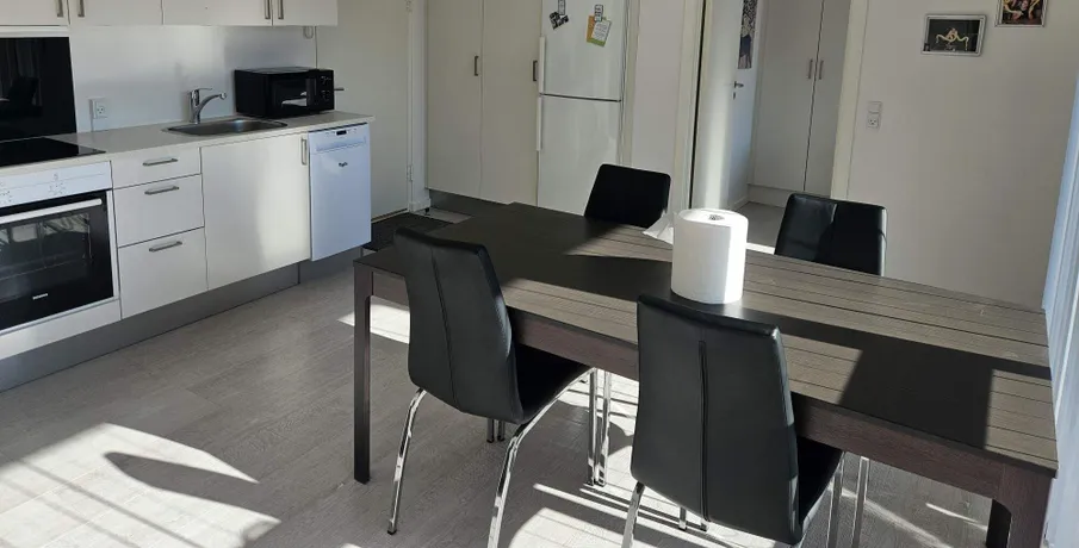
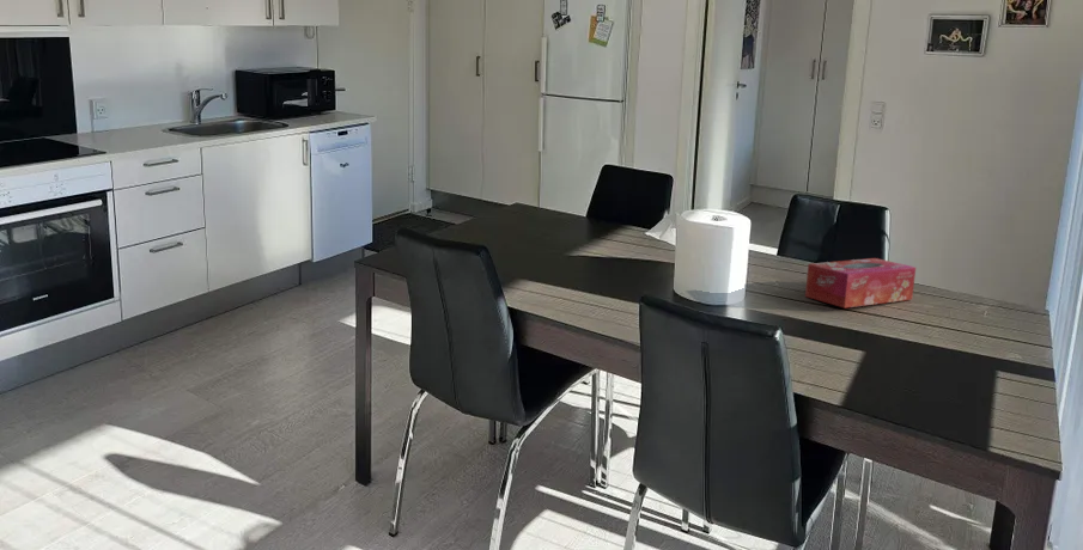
+ tissue box [804,257,917,310]
